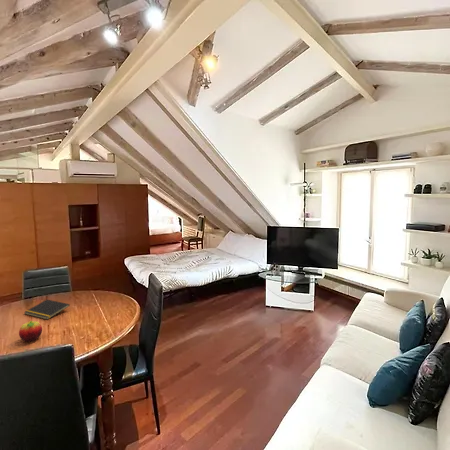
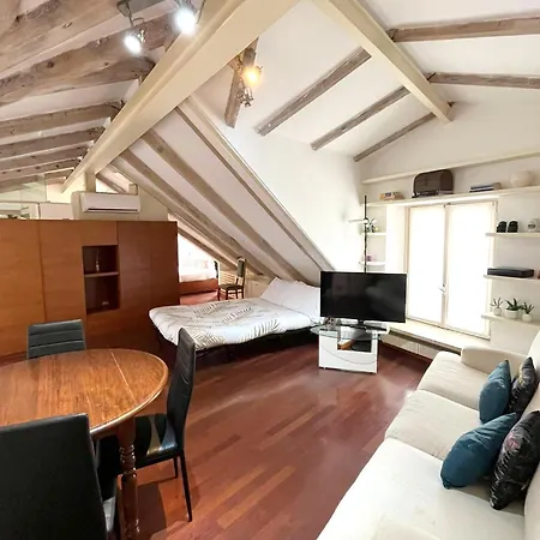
- notepad [24,299,71,321]
- fruit [18,320,43,343]
